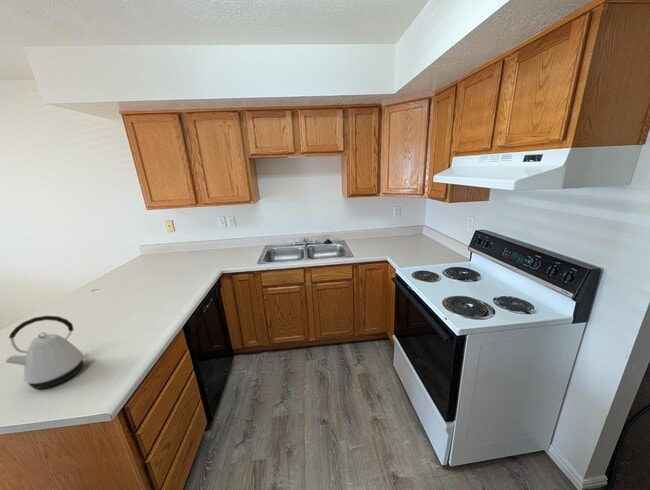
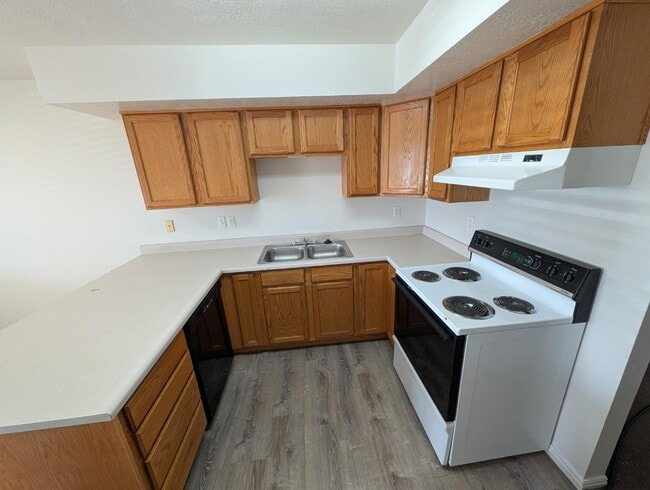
- kettle [4,315,89,390]
